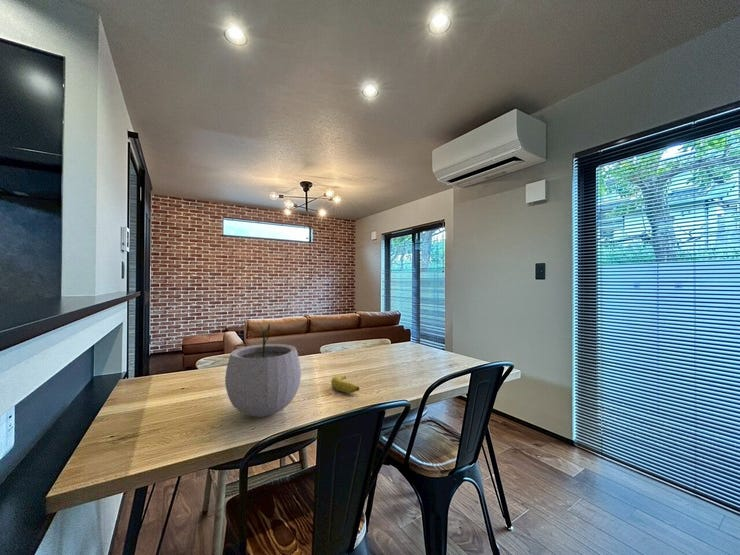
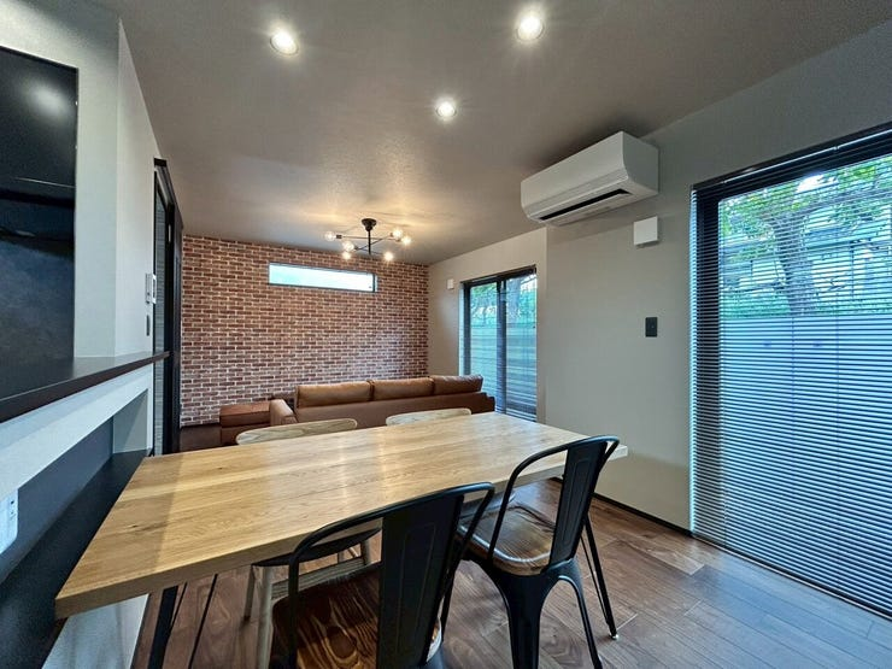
- plant pot [224,323,302,418]
- banana [330,375,361,394]
